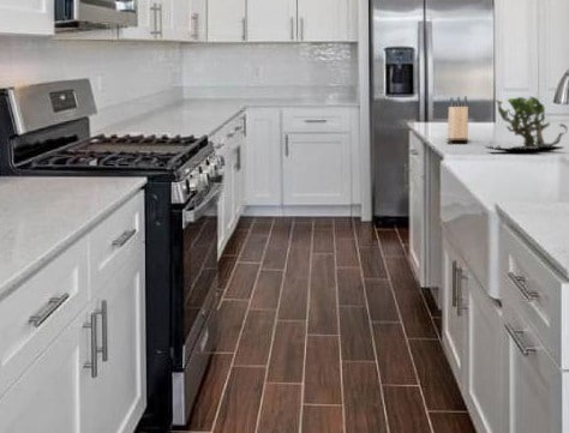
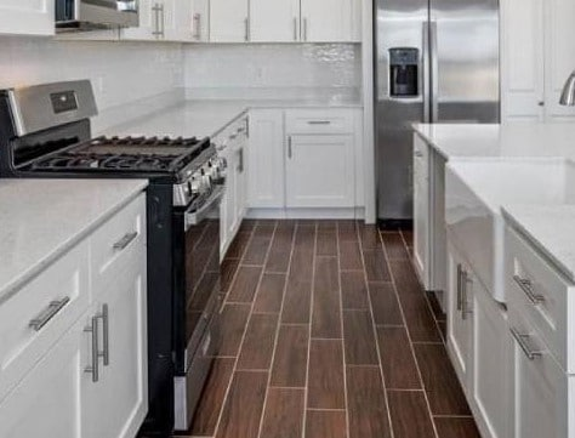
- knife block [447,95,469,142]
- plant [485,96,568,150]
